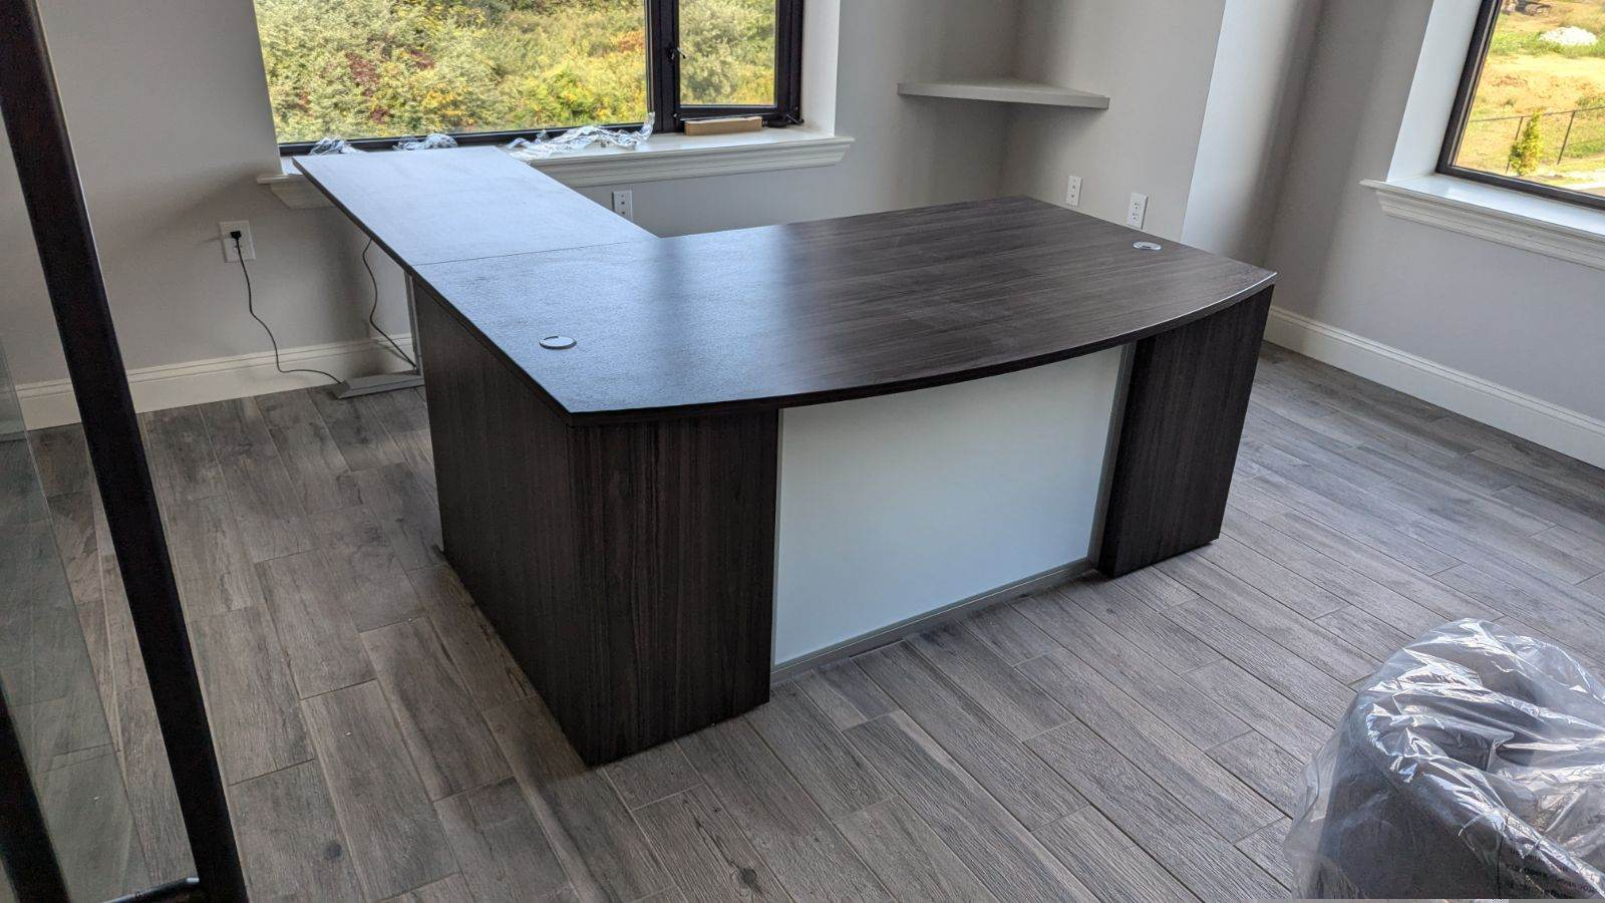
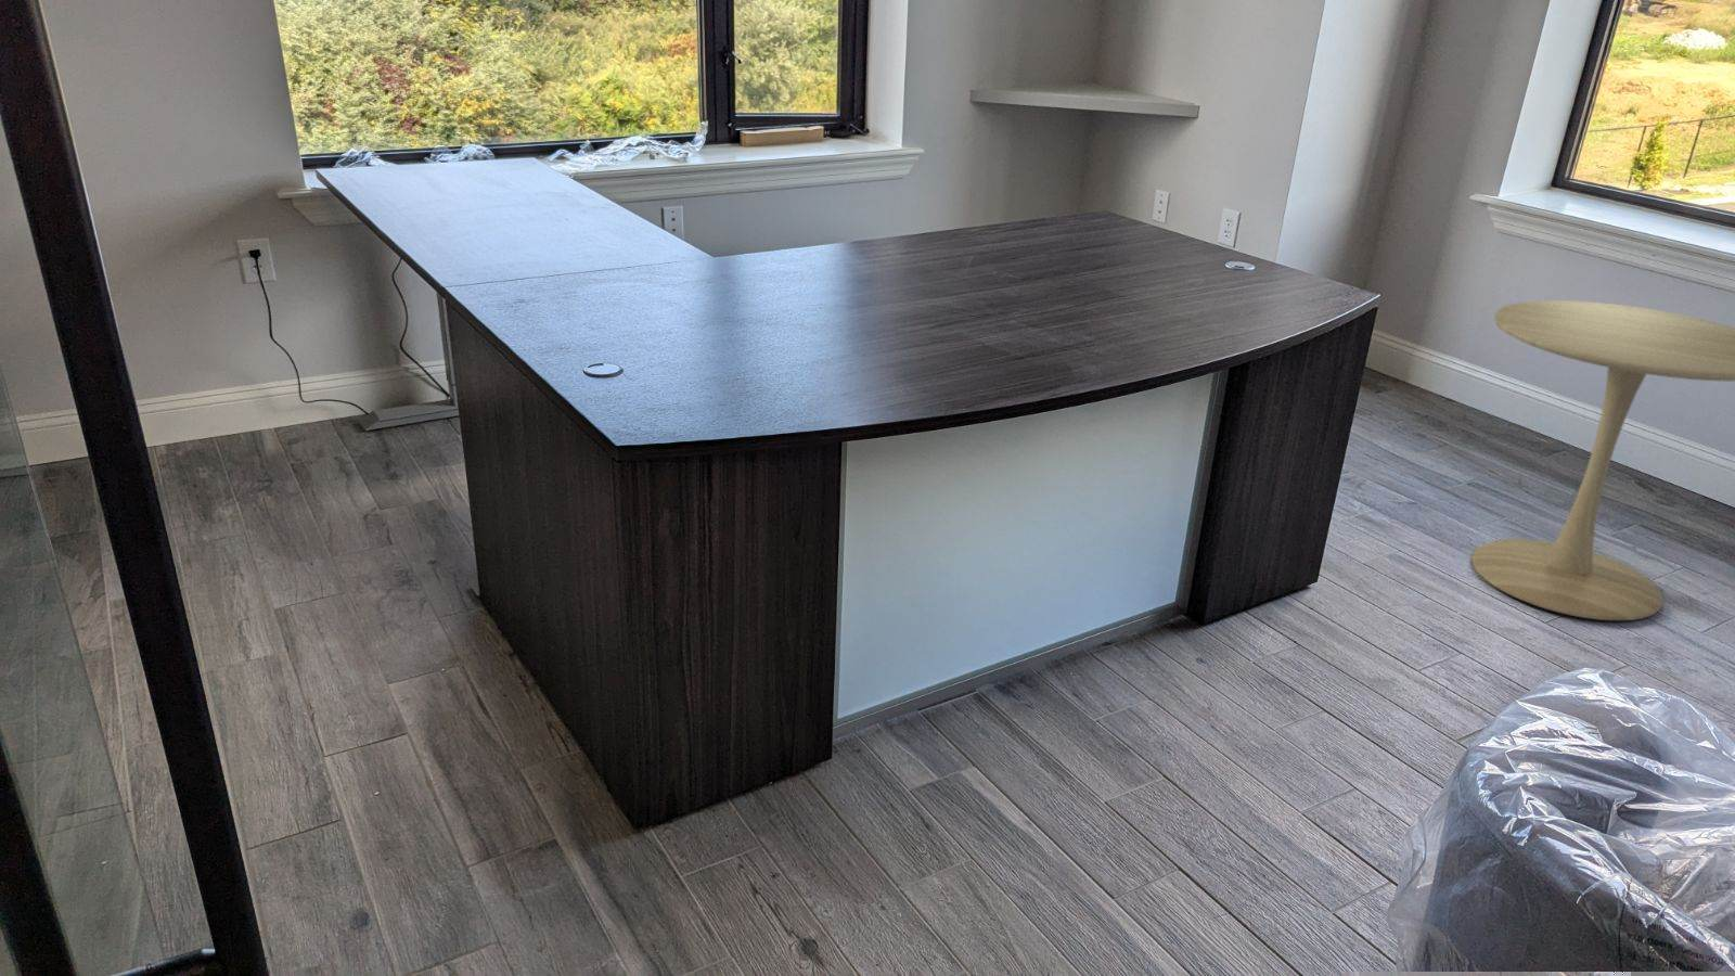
+ side table [1470,299,1735,621]
